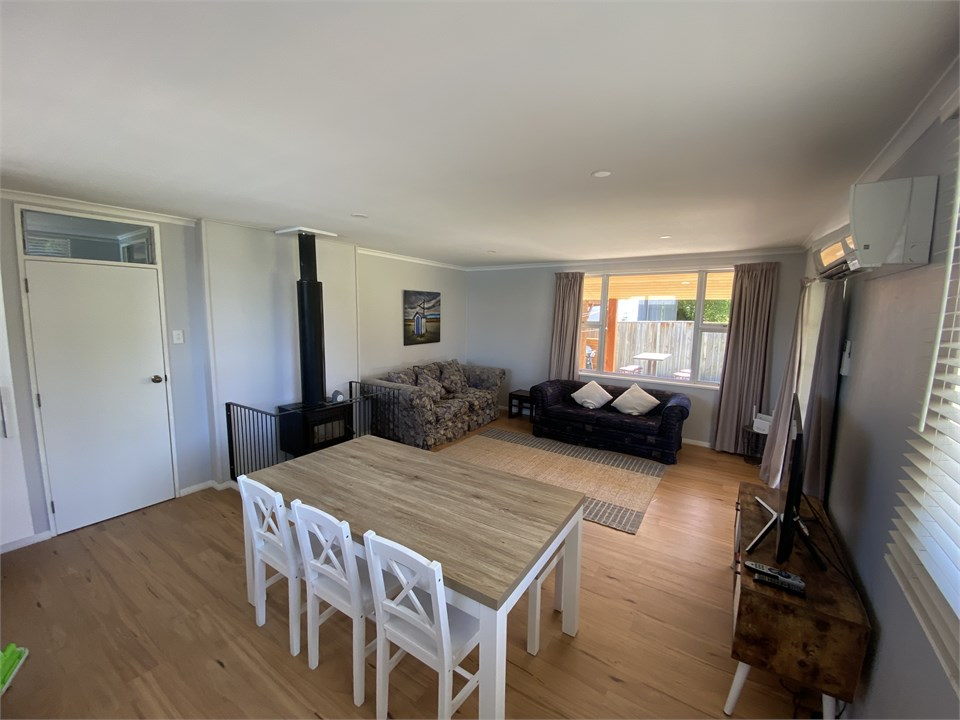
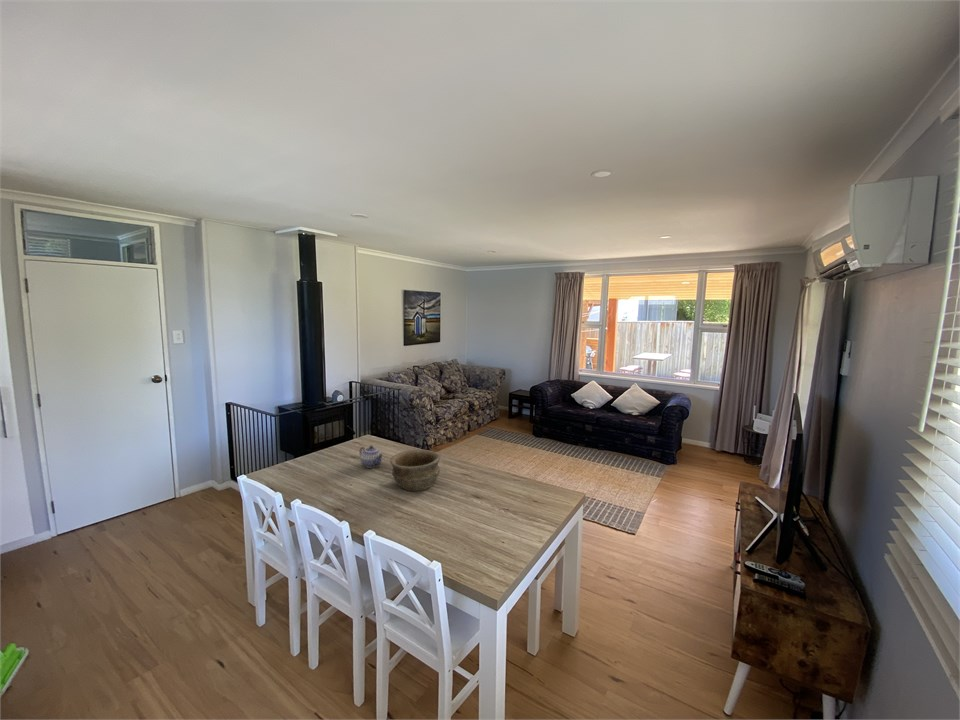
+ bowl [389,449,441,492]
+ teapot [359,445,384,469]
